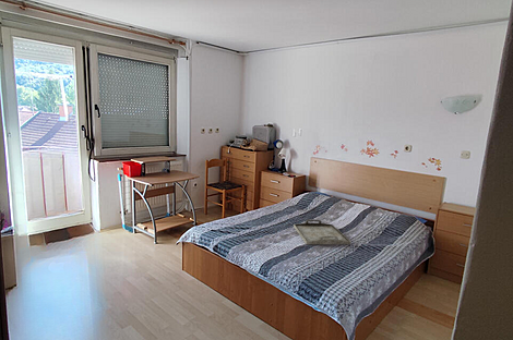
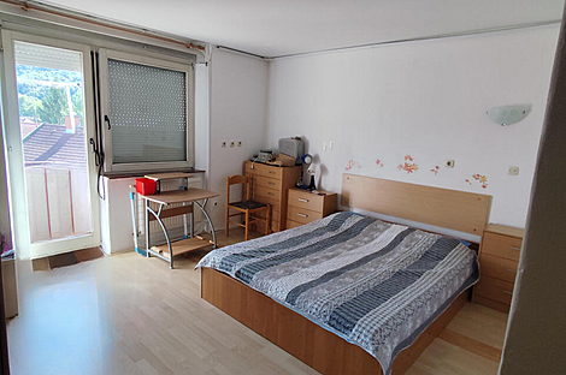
- serving tray [293,219,351,245]
